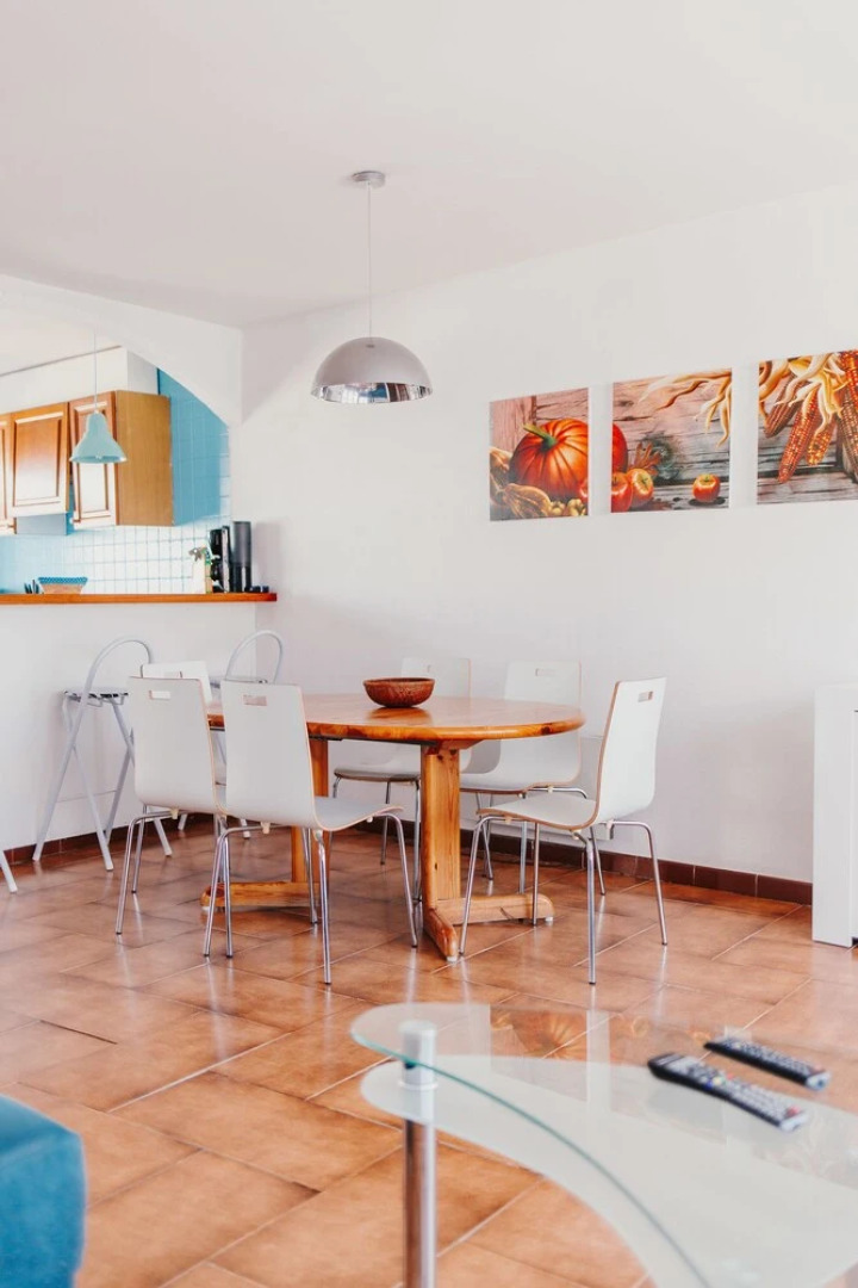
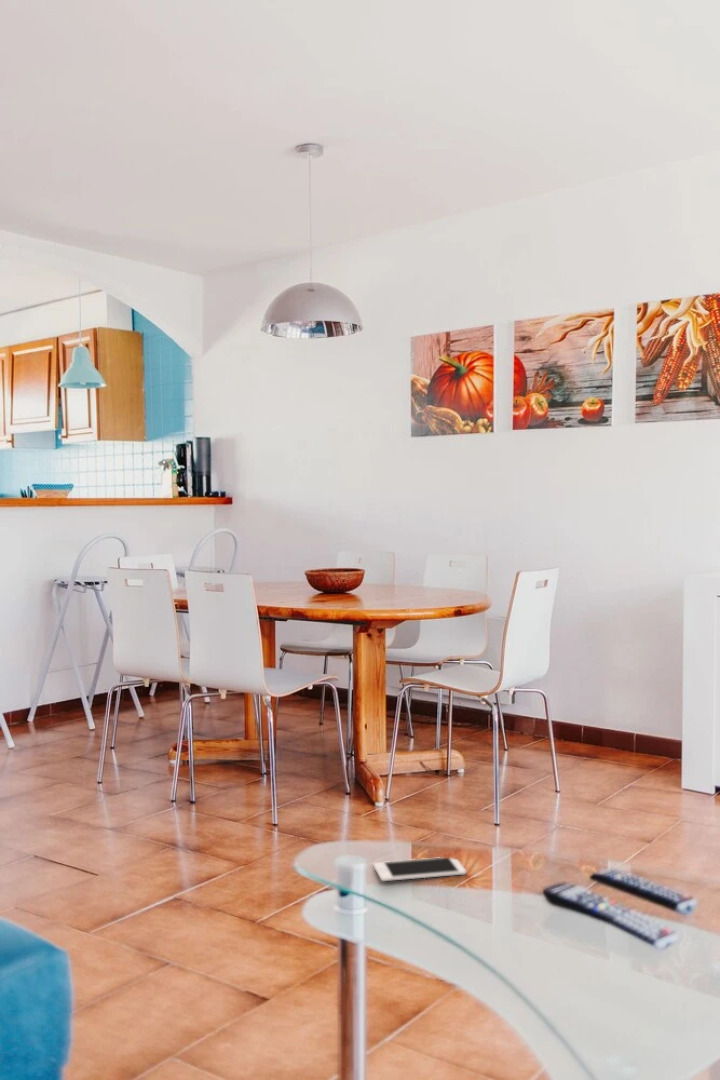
+ cell phone [372,856,467,882]
